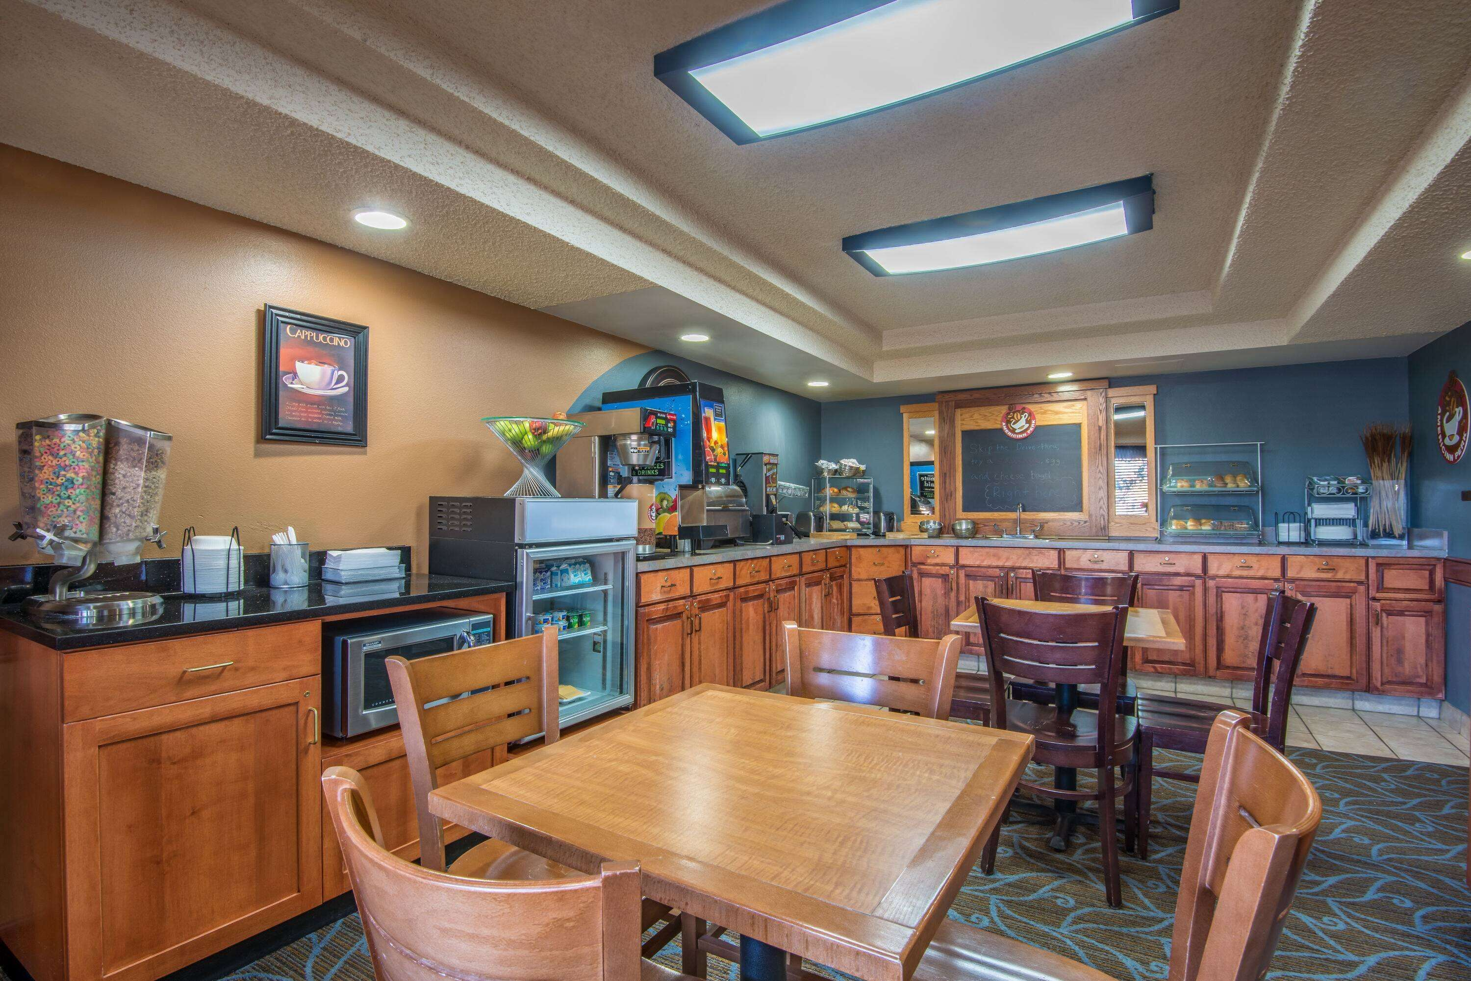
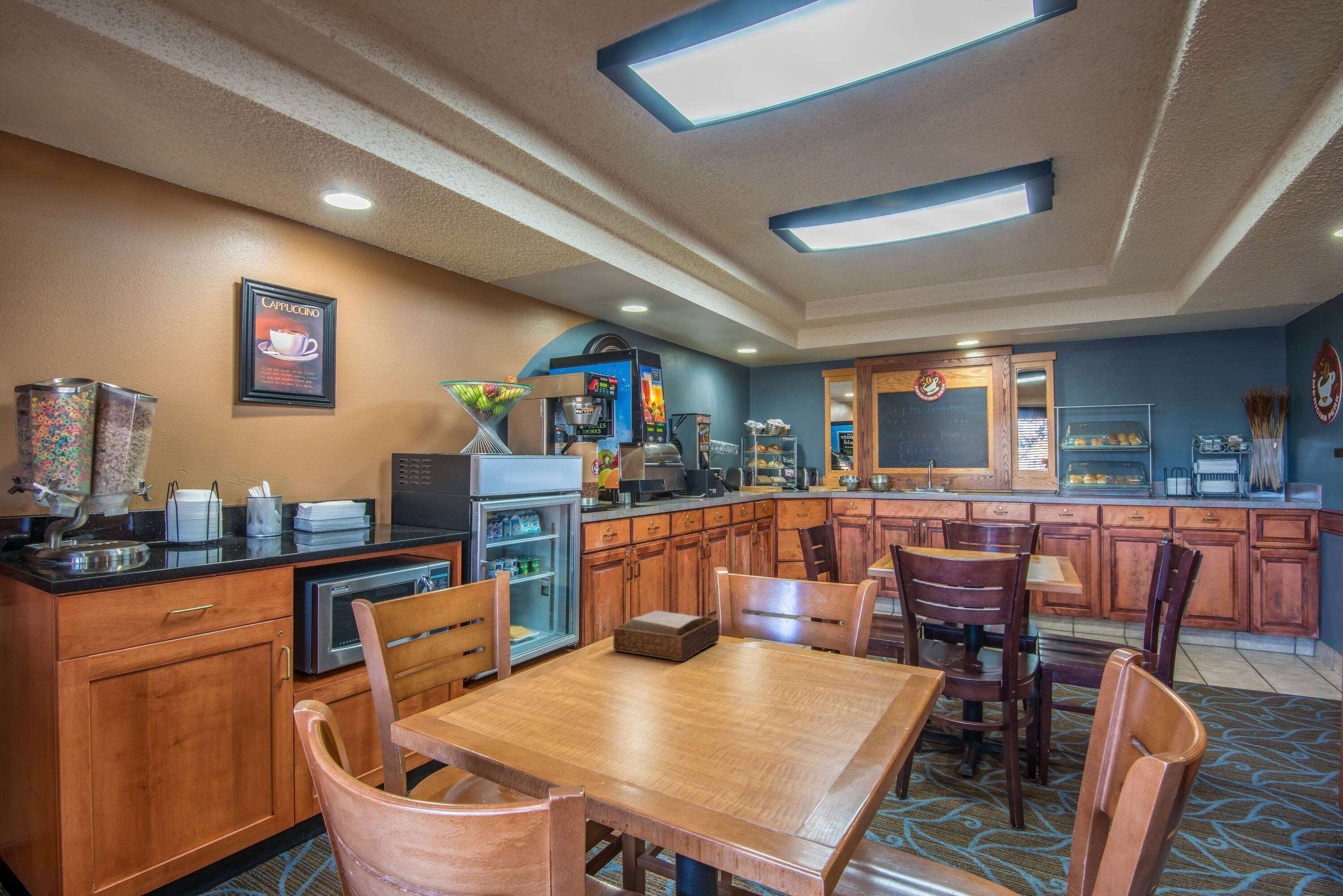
+ napkin holder [612,610,720,661]
